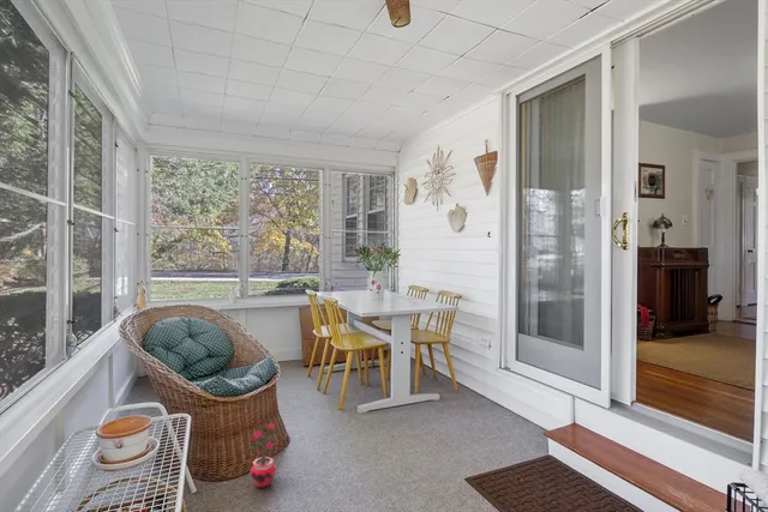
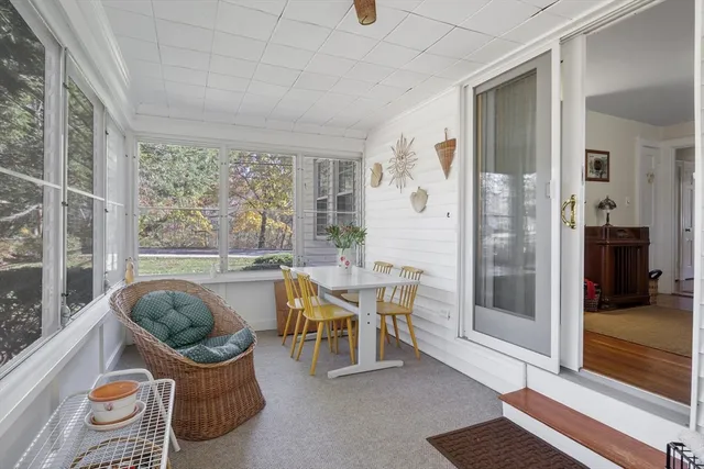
- potted plant [246,418,280,489]
